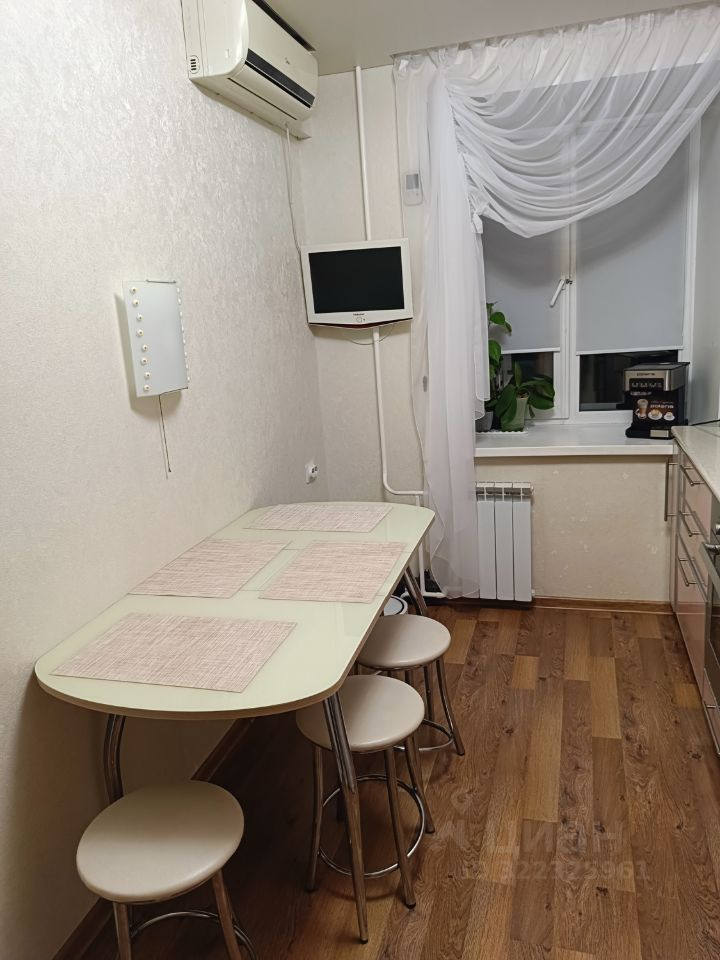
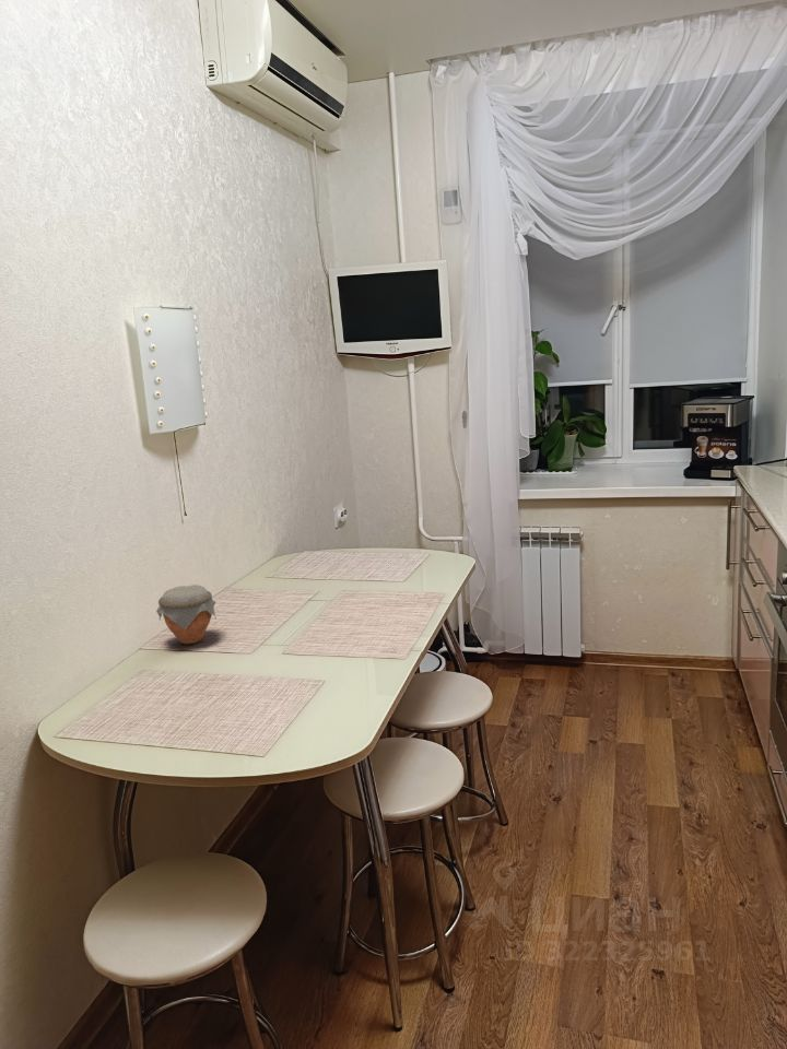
+ jar [155,584,218,645]
